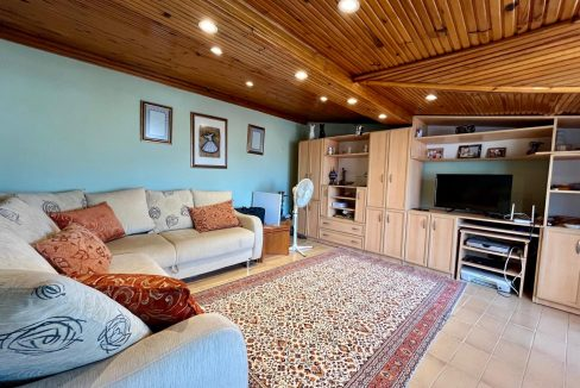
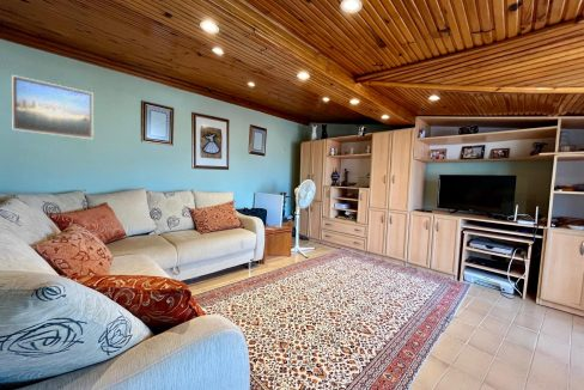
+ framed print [11,74,95,140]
